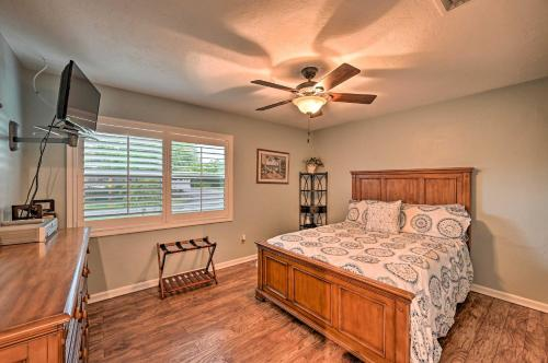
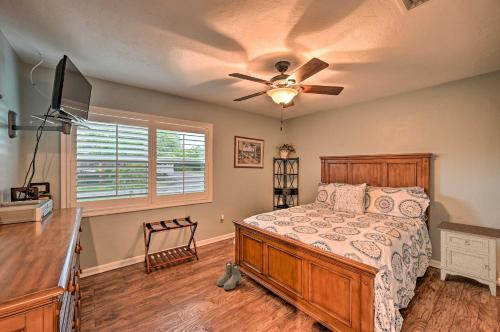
+ boots [216,262,242,291]
+ nightstand [435,220,500,297]
